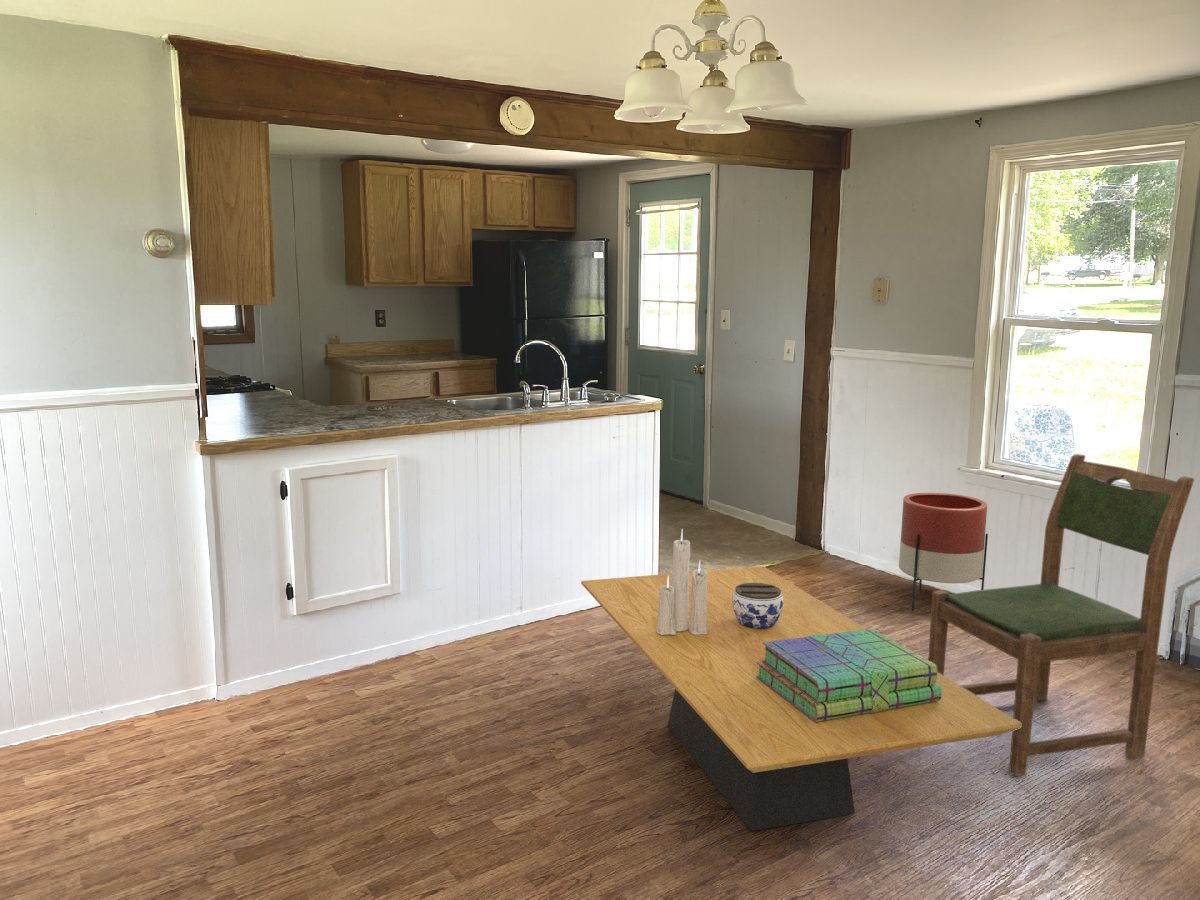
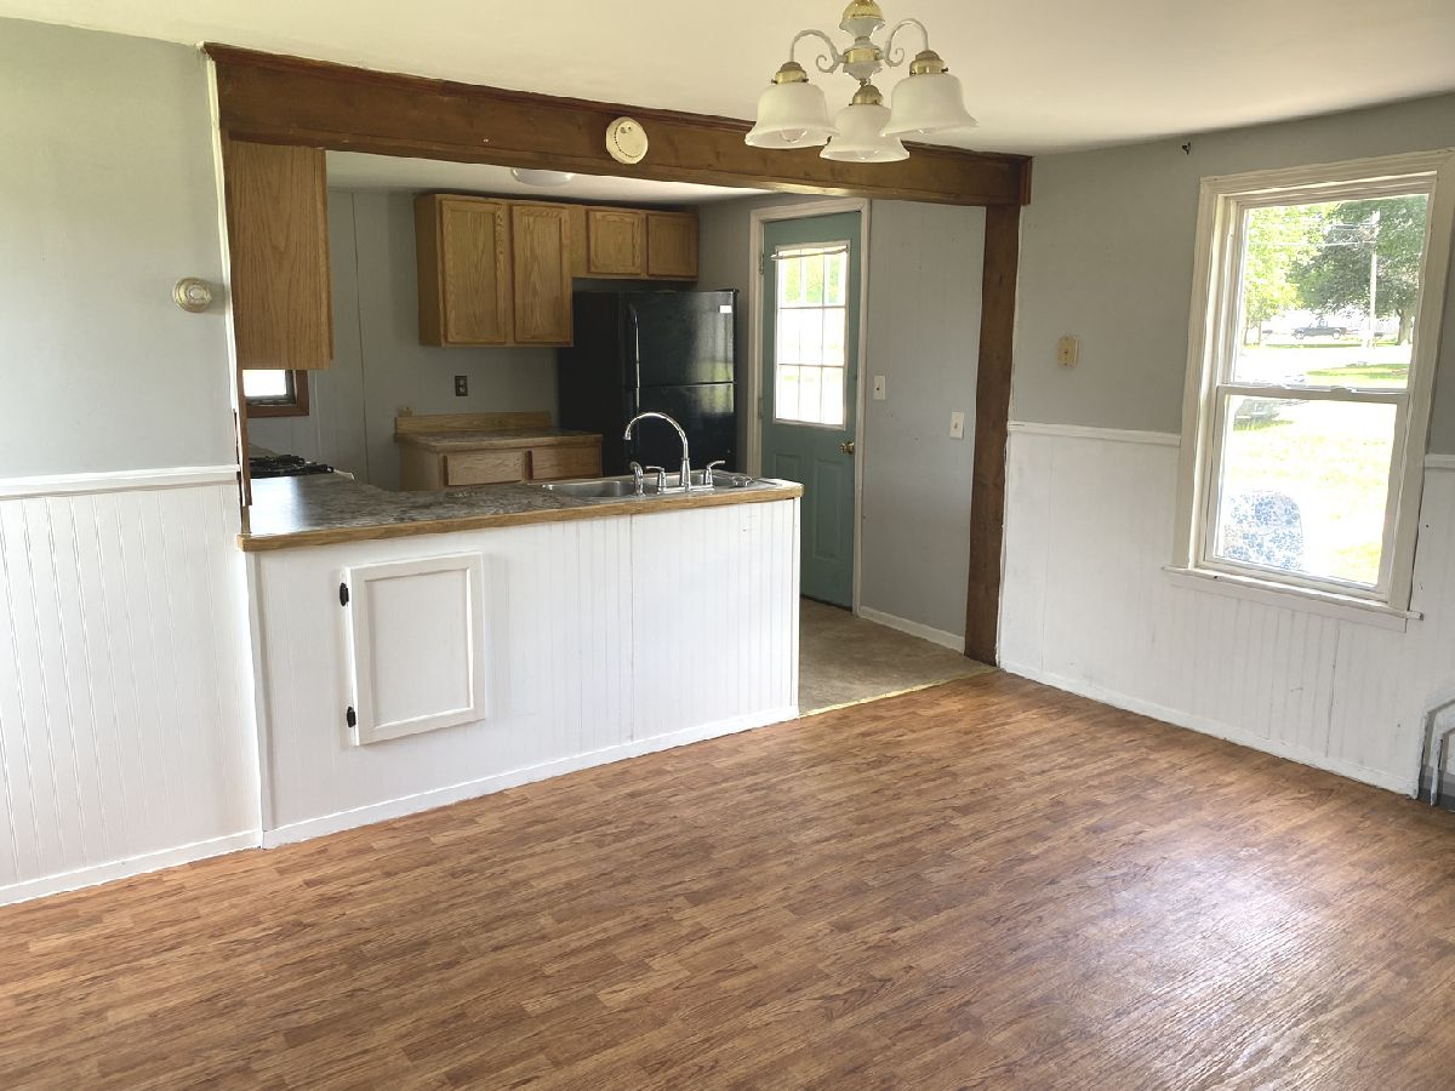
- coffee table [580,565,1021,832]
- jar [732,583,783,629]
- planter [898,492,989,612]
- candle [656,528,708,635]
- dining chair [928,453,1195,777]
- stack of books [756,628,942,722]
